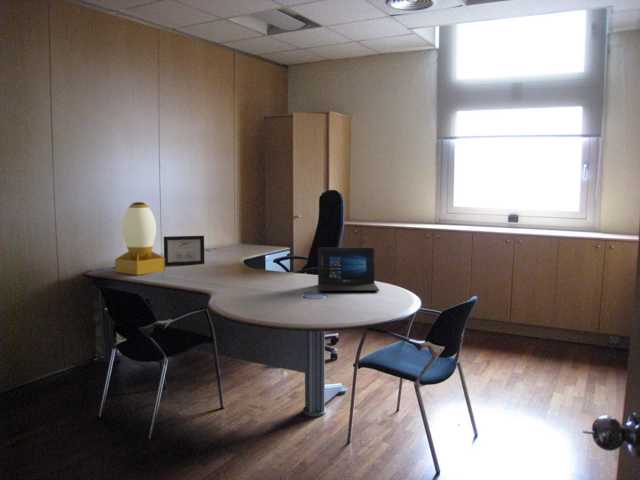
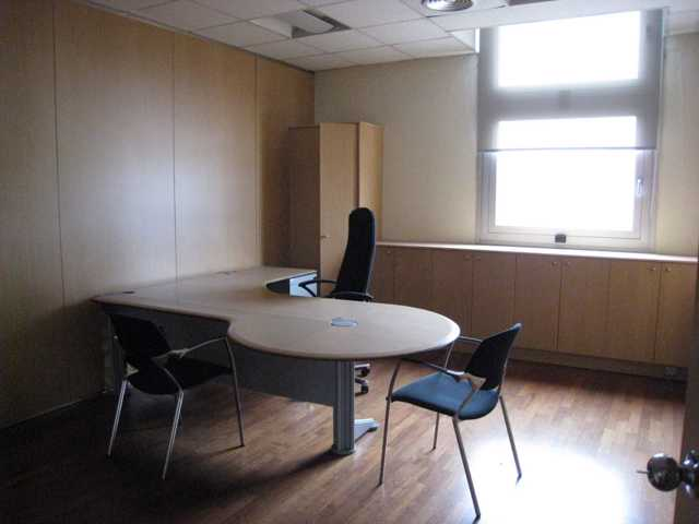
- laptop [317,247,380,292]
- desk lamp [114,201,166,276]
- picture frame [163,235,205,267]
